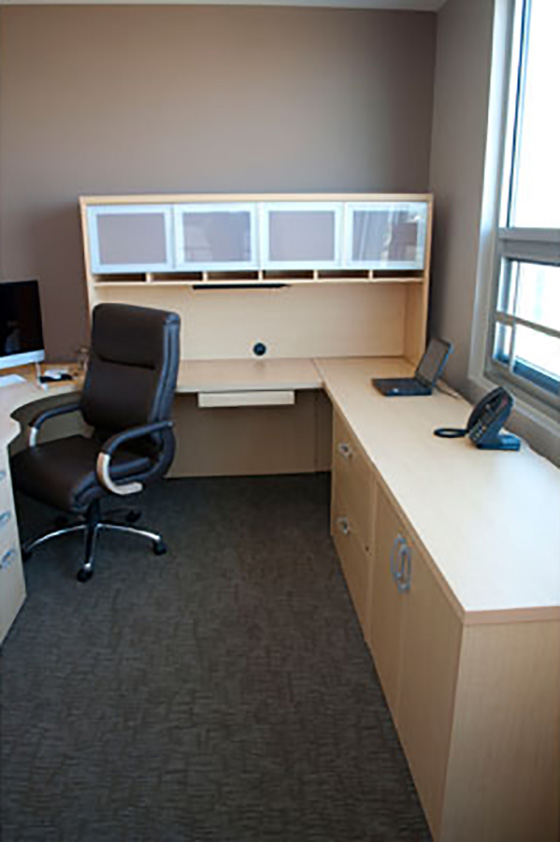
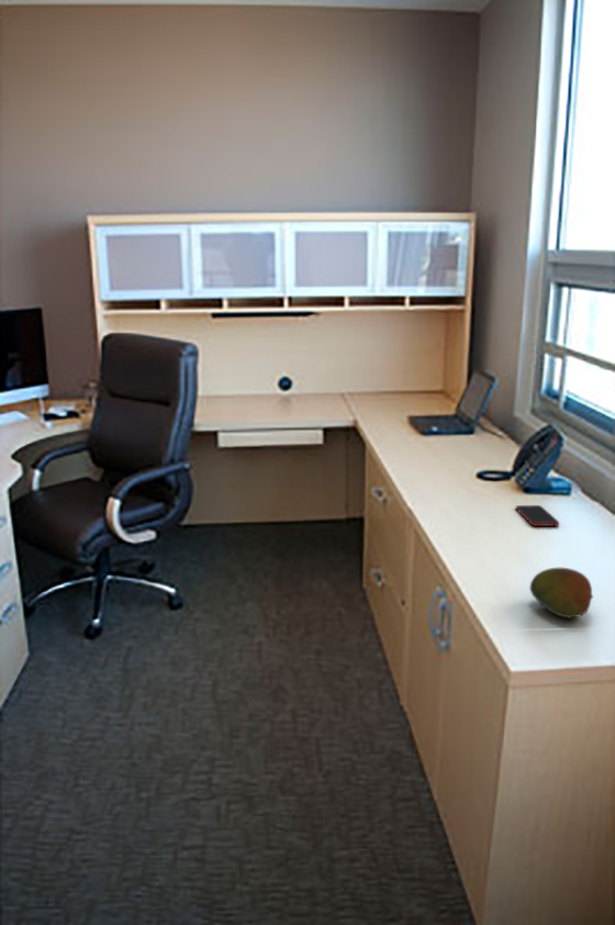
+ cell phone [515,504,560,527]
+ fruit [529,567,594,618]
